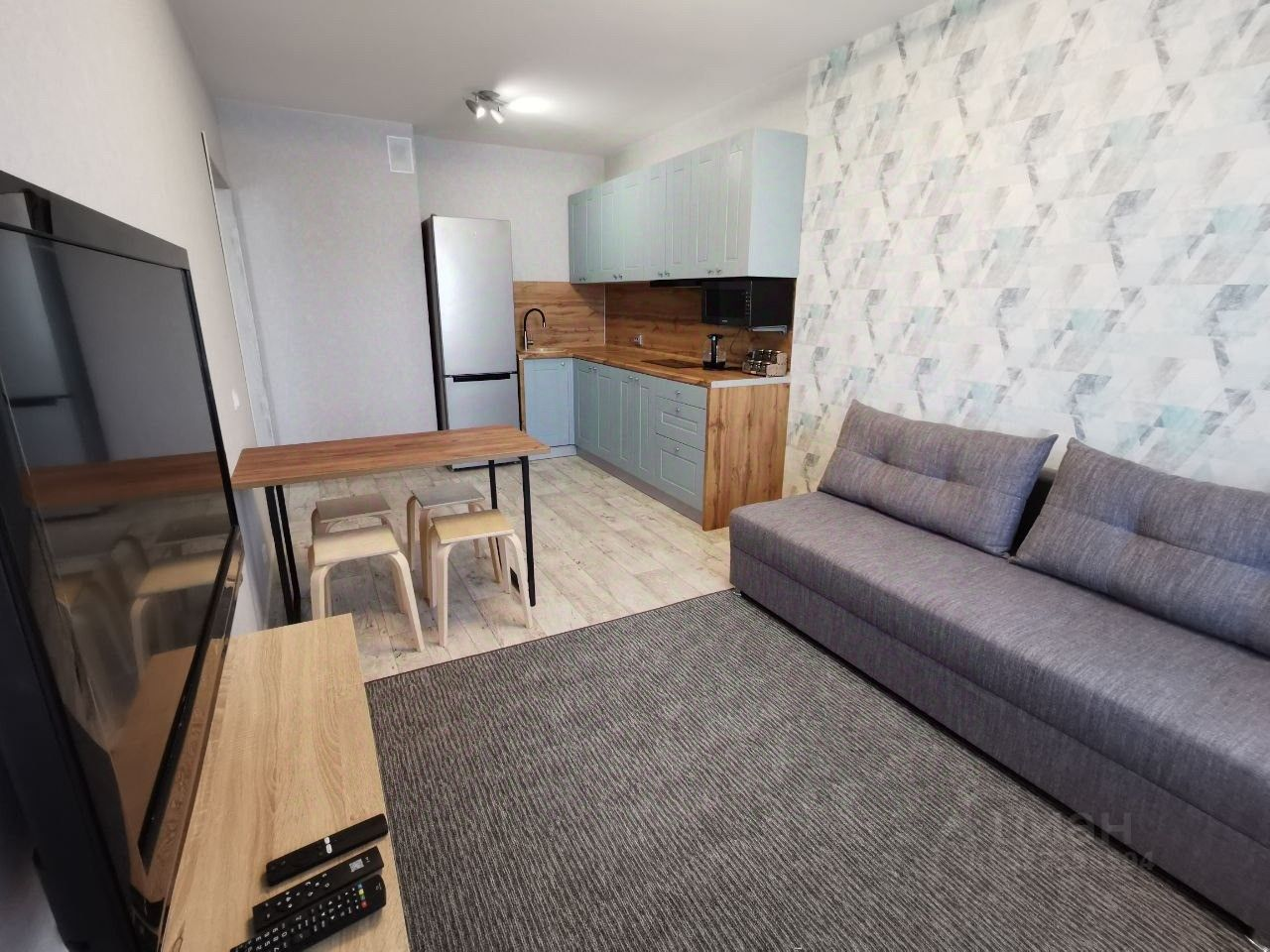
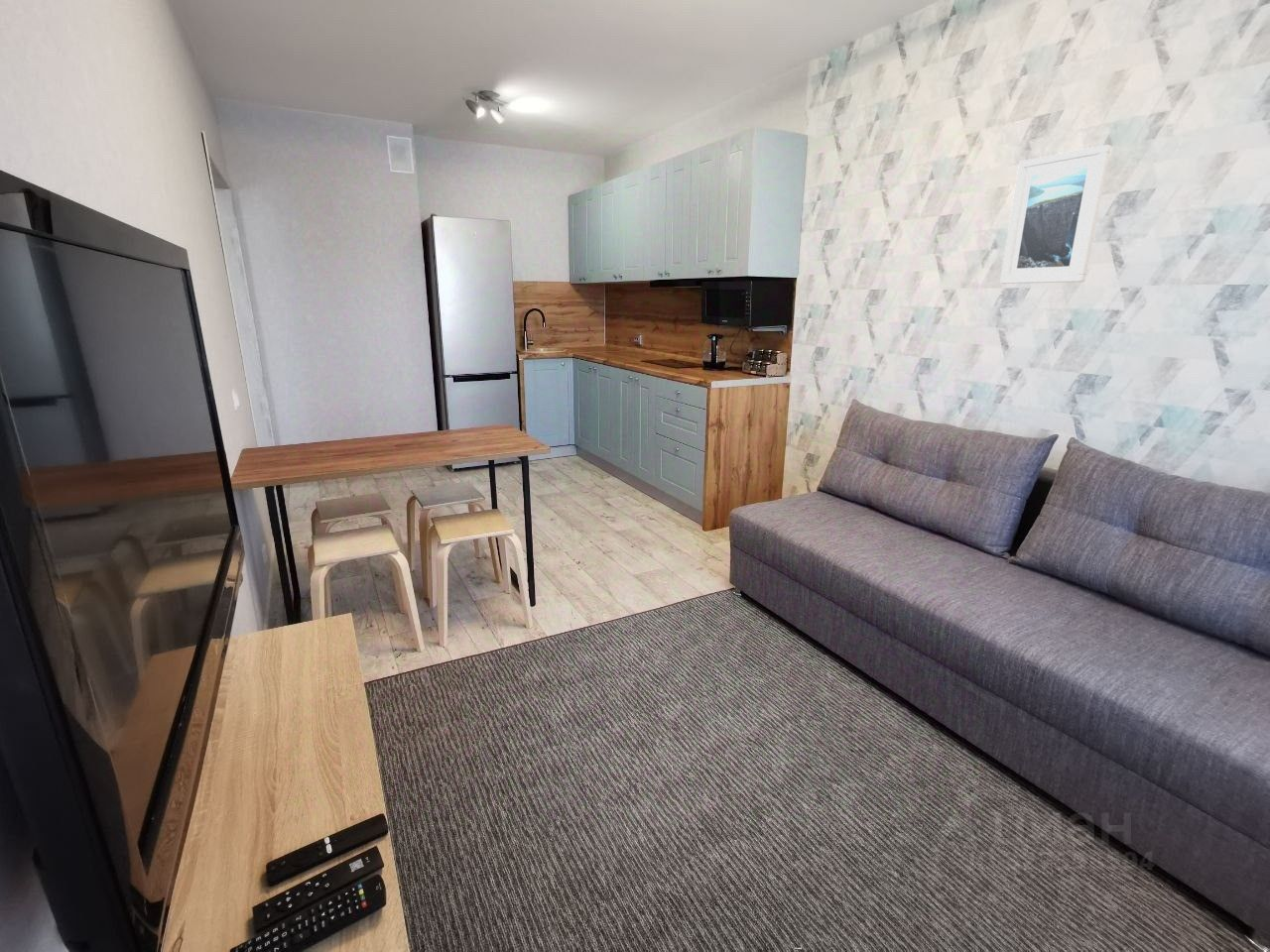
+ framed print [999,144,1112,285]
